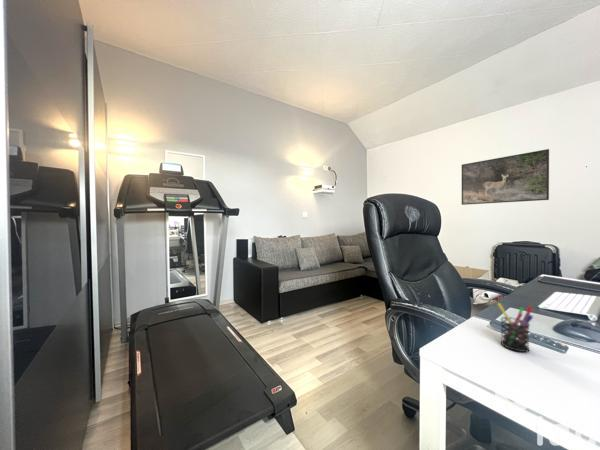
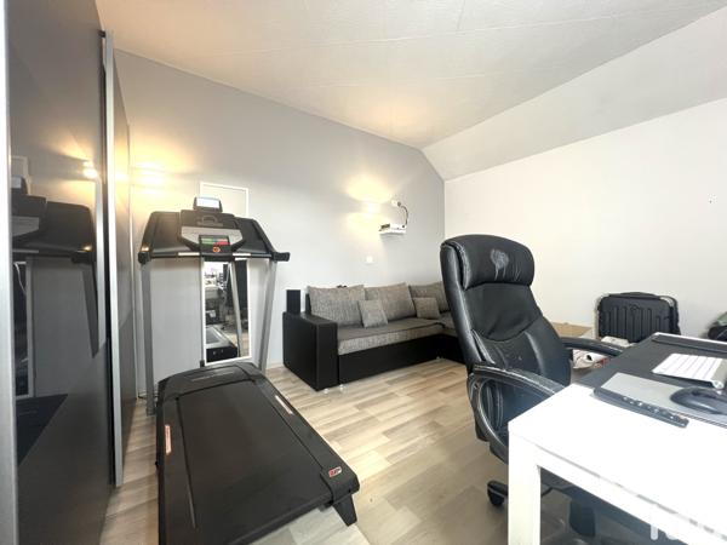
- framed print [461,148,550,206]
- pen holder [496,302,534,353]
